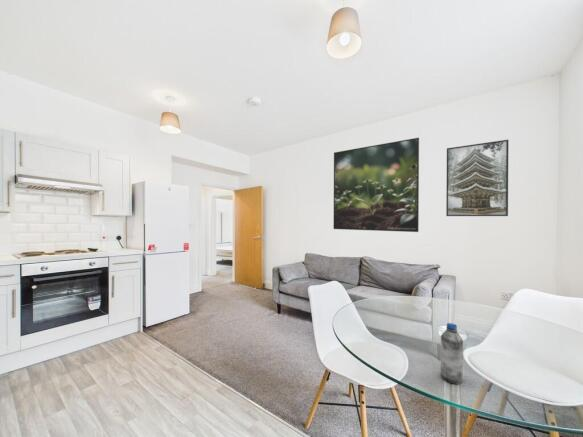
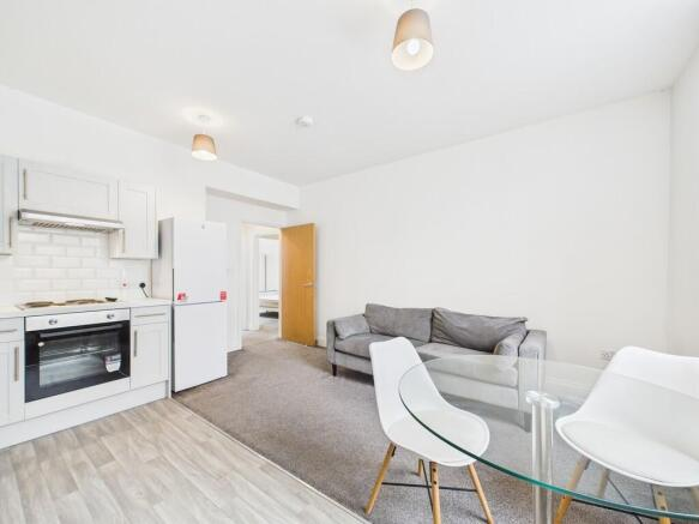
- water bottle [440,322,464,385]
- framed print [445,139,509,217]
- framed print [333,137,420,233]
